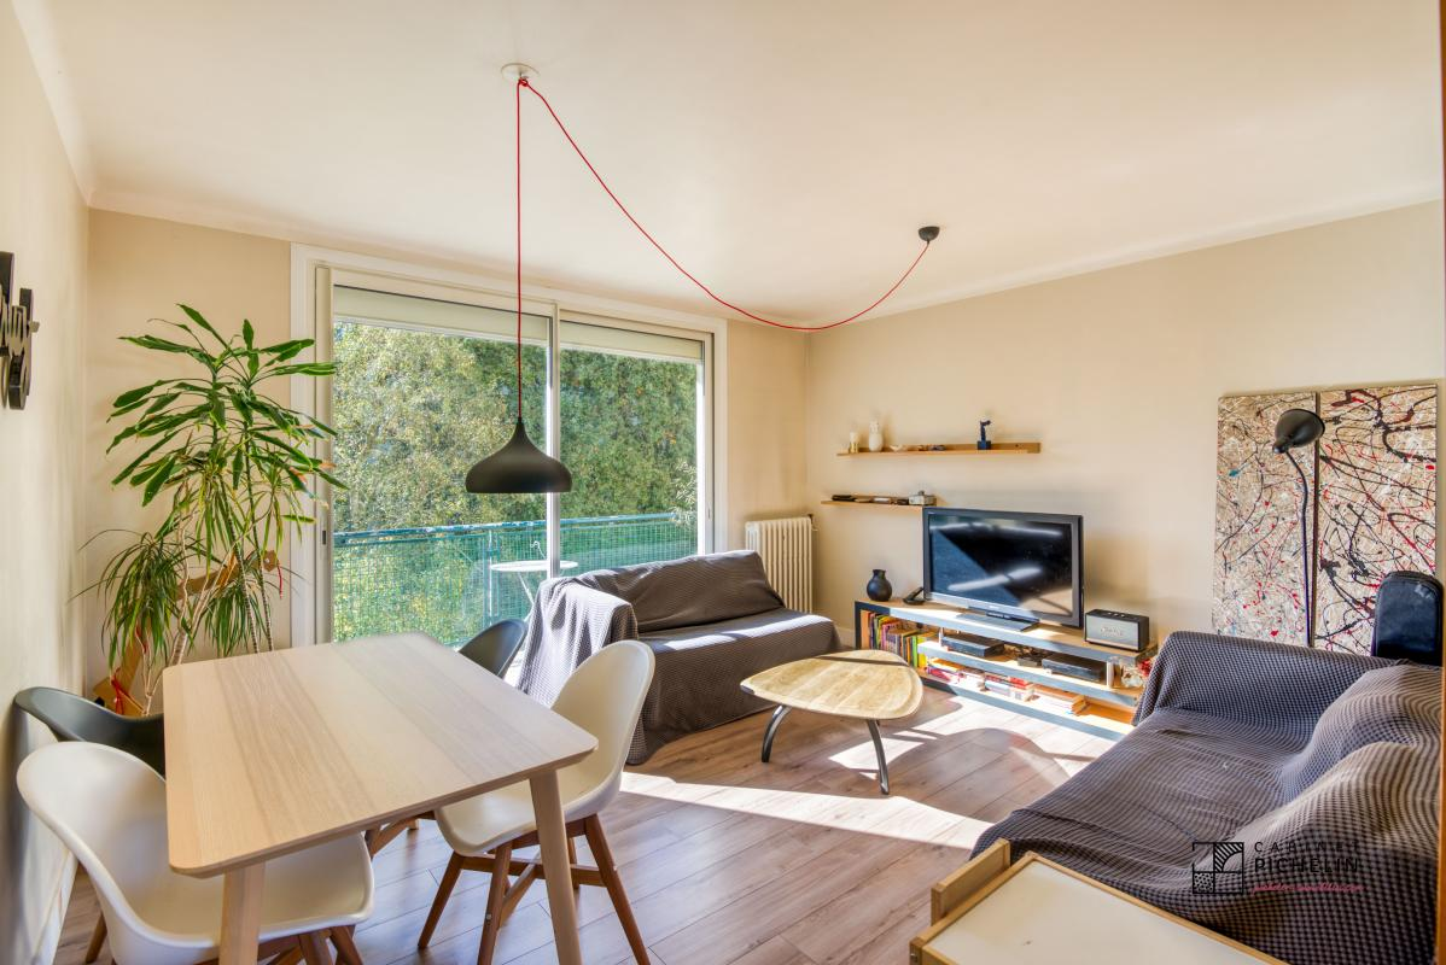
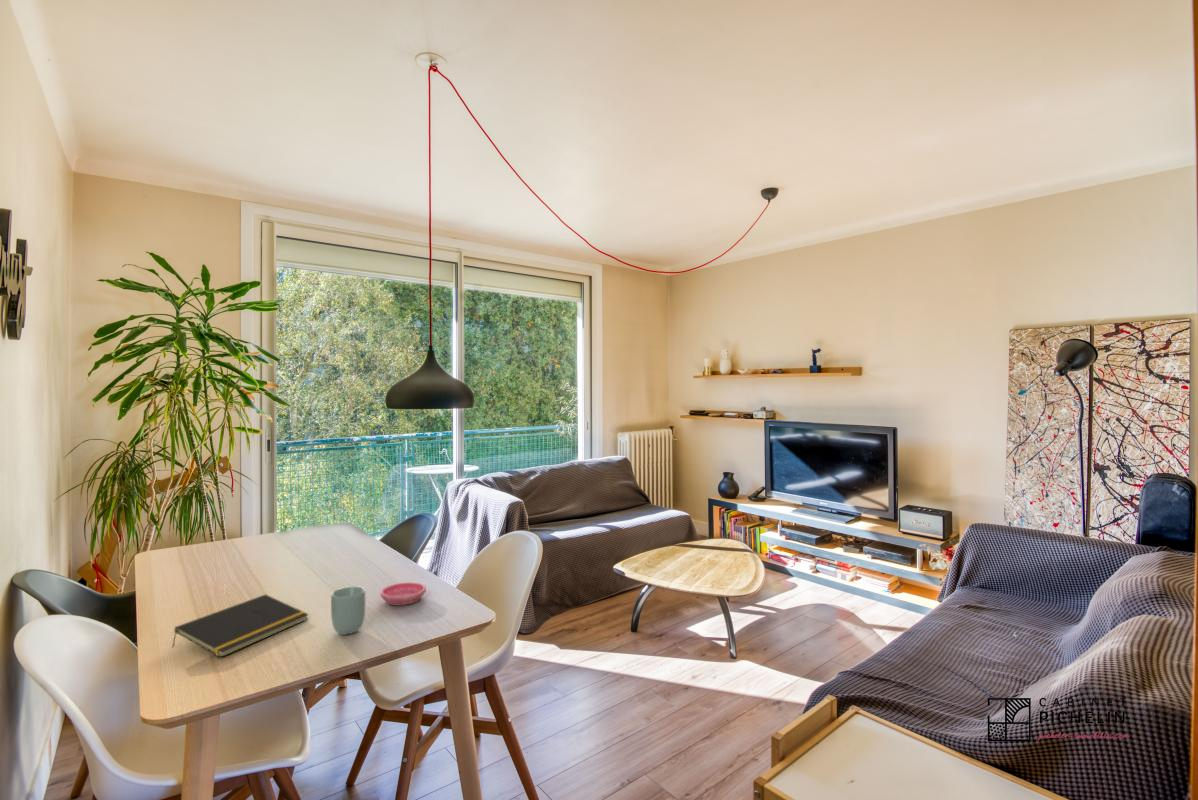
+ notepad [171,593,310,658]
+ cup [330,585,366,636]
+ saucer [379,581,427,606]
